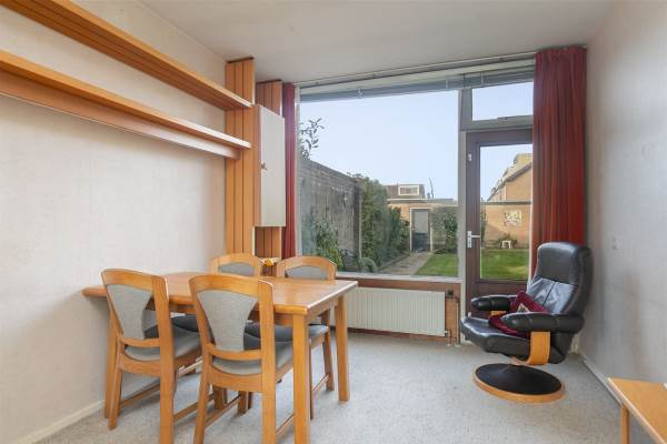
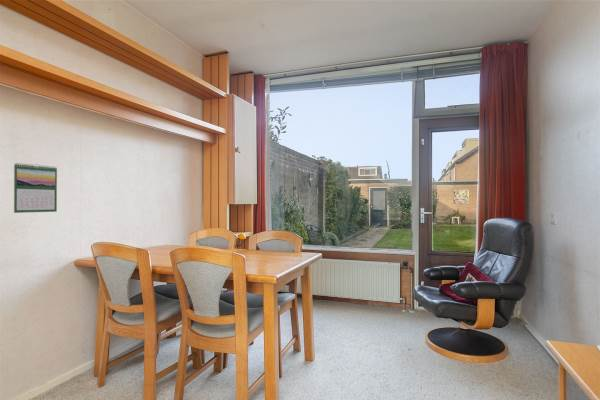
+ calendar [13,162,58,214]
